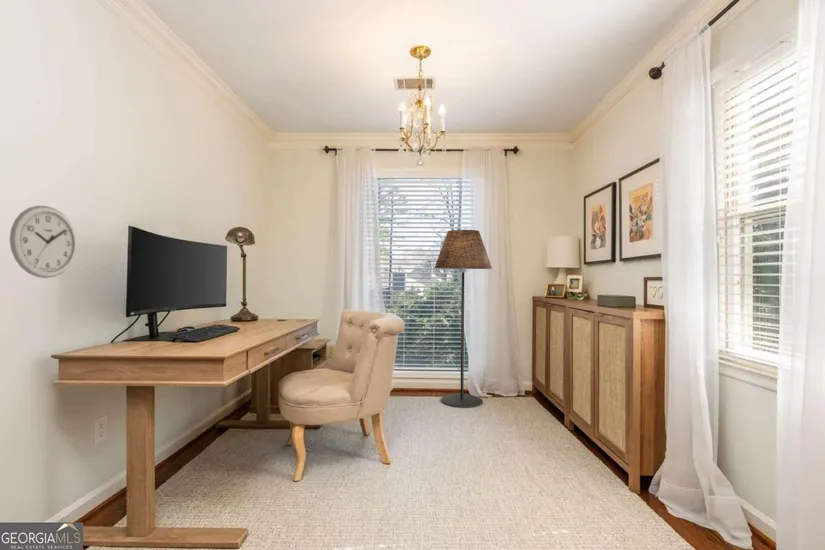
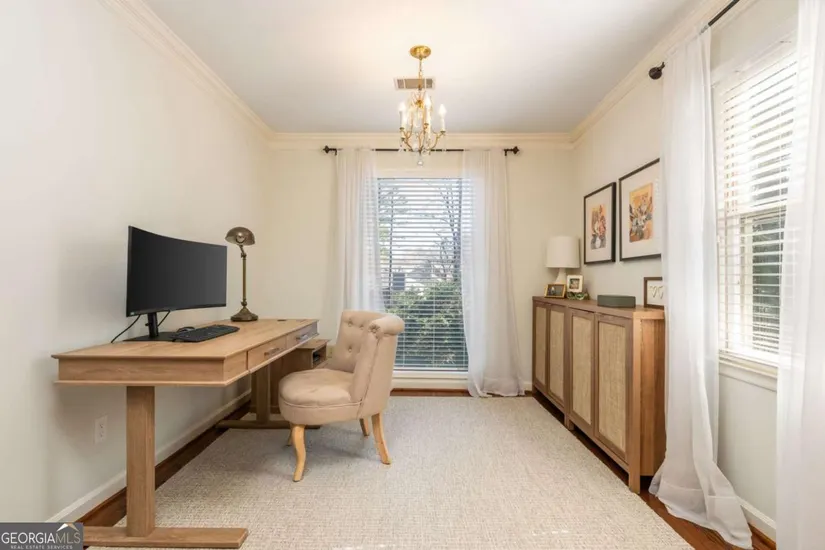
- floor lamp [434,229,493,409]
- wall clock [9,205,78,279]
